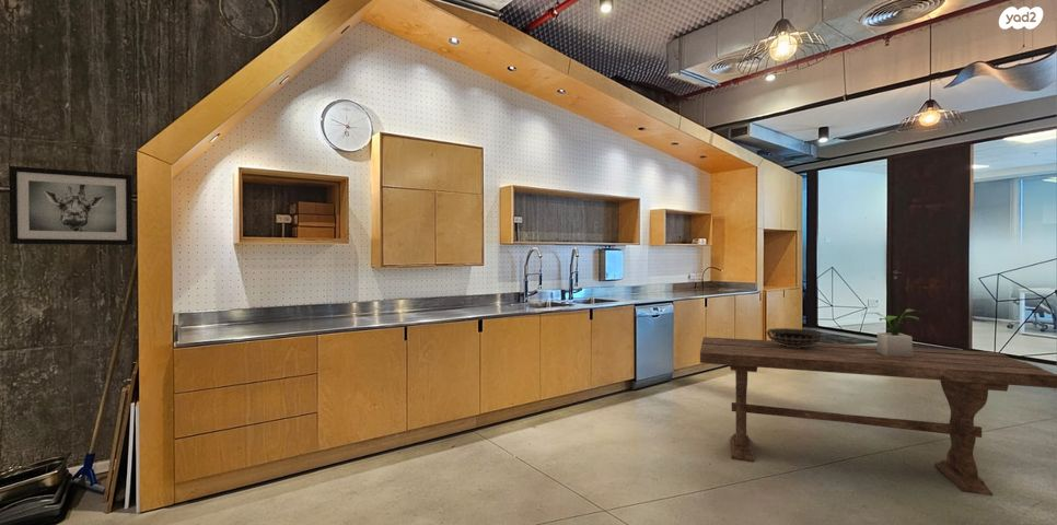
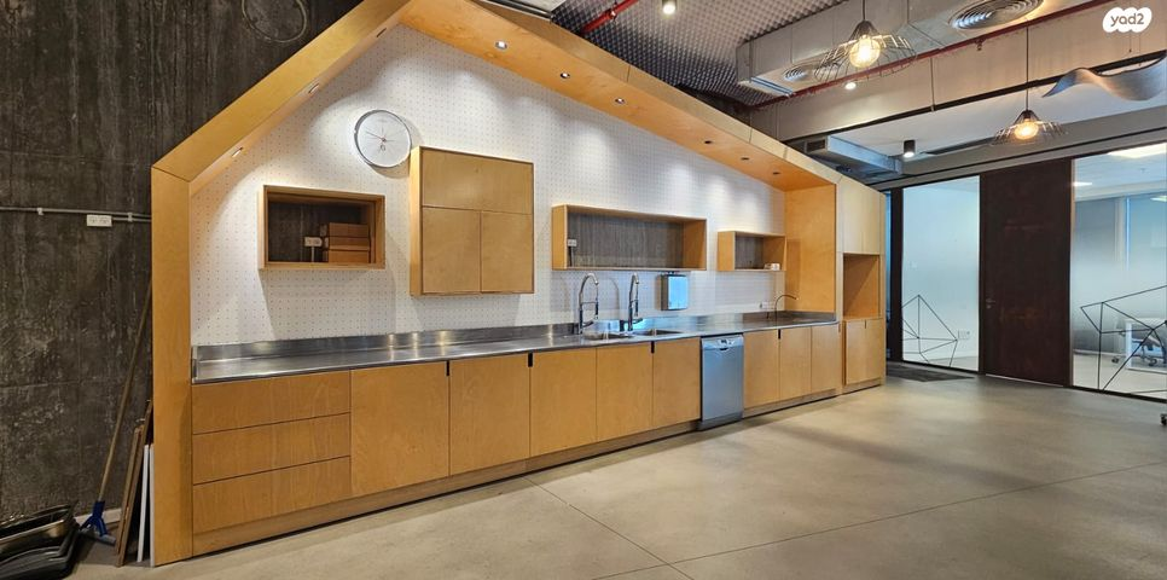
- potted plant [860,308,925,357]
- wall art [8,165,135,246]
- dining table [699,336,1057,497]
- decorative bowl [765,327,823,348]
